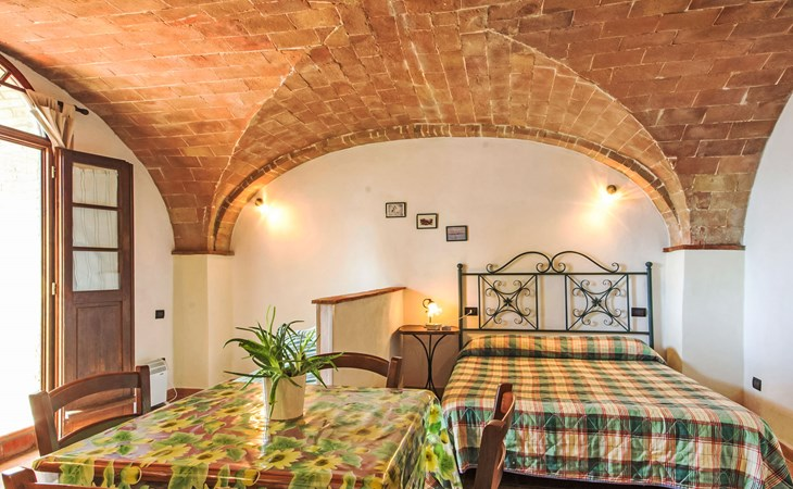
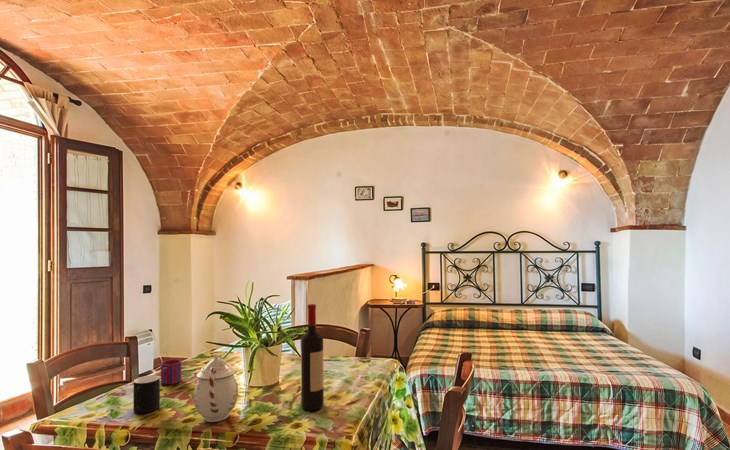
+ cup [132,374,161,414]
+ teapot [193,352,239,423]
+ wine bottle [300,303,325,411]
+ mug [160,358,183,386]
